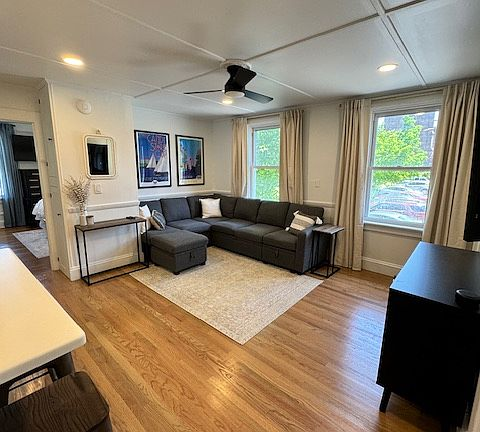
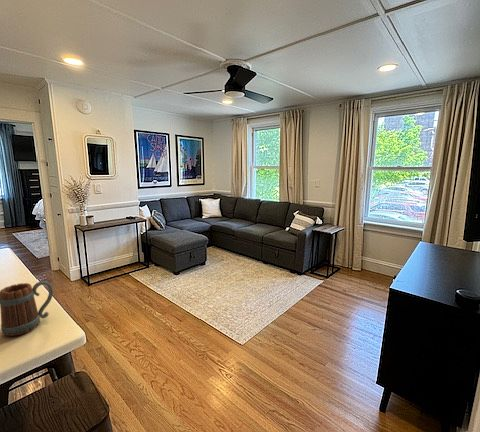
+ mug [0,280,54,337]
